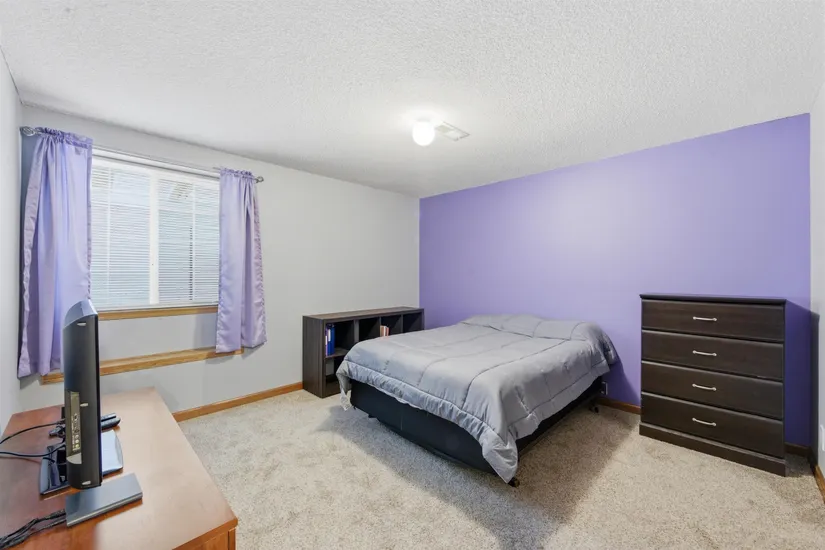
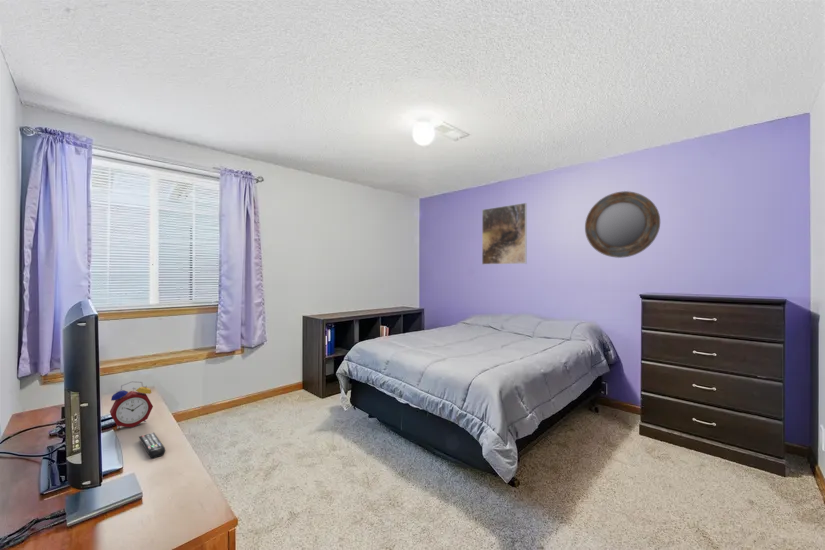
+ home mirror [584,190,661,259]
+ alarm clock [109,380,154,430]
+ remote control [138,432,166,459]
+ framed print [481,202,528,266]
